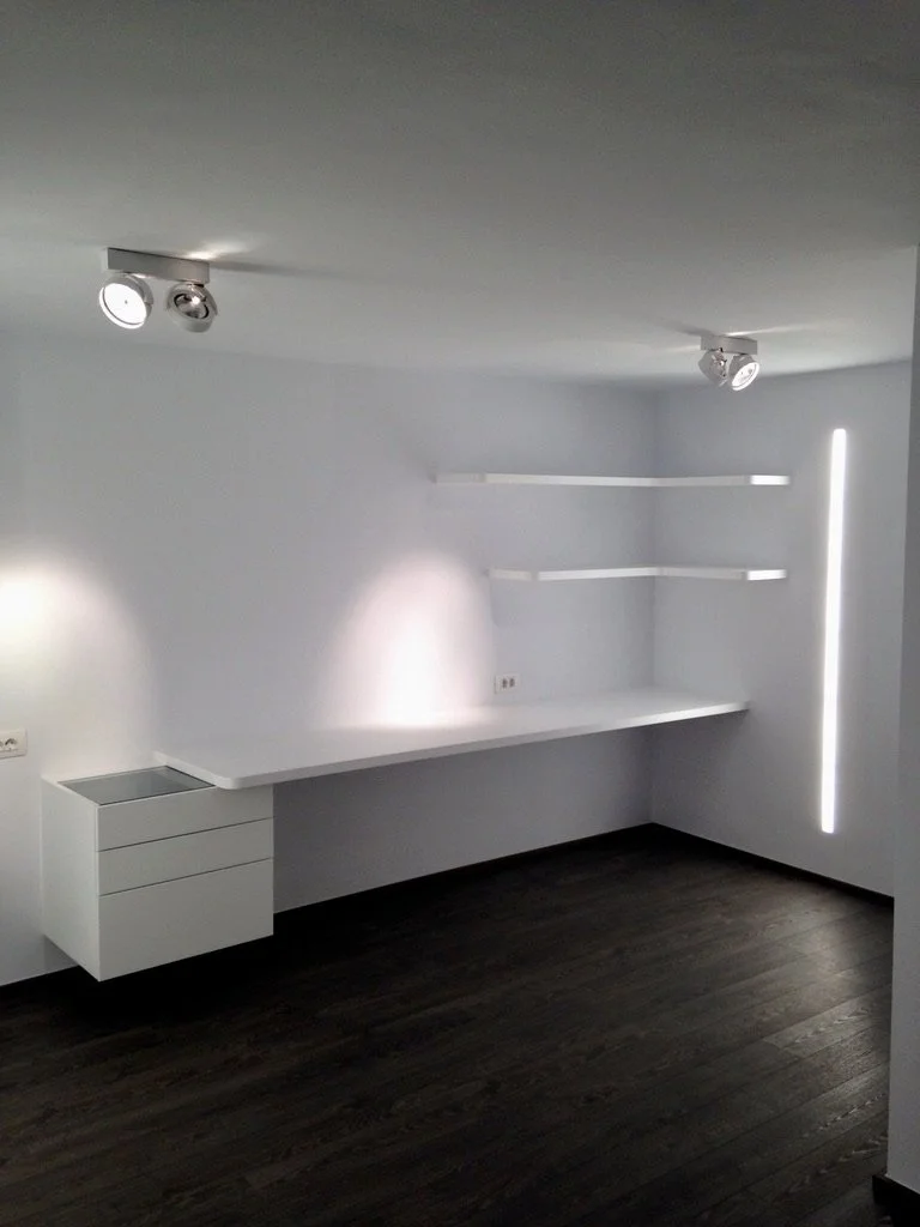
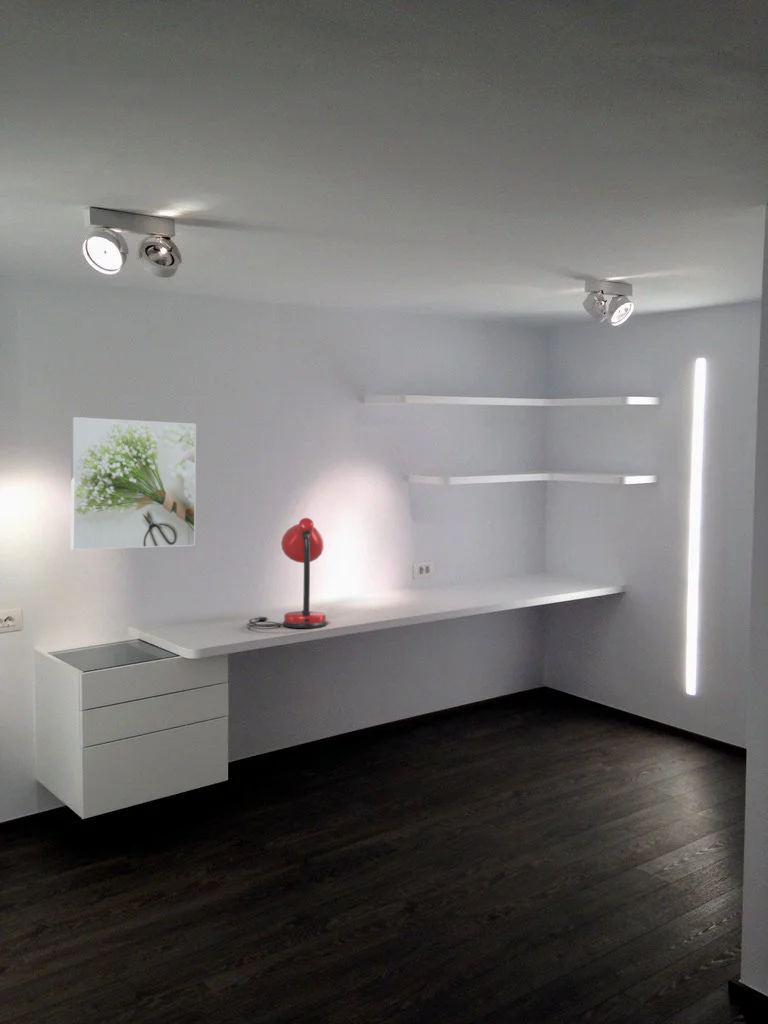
+ desk lamp [245,517,328,629]
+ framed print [70,416,197,551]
